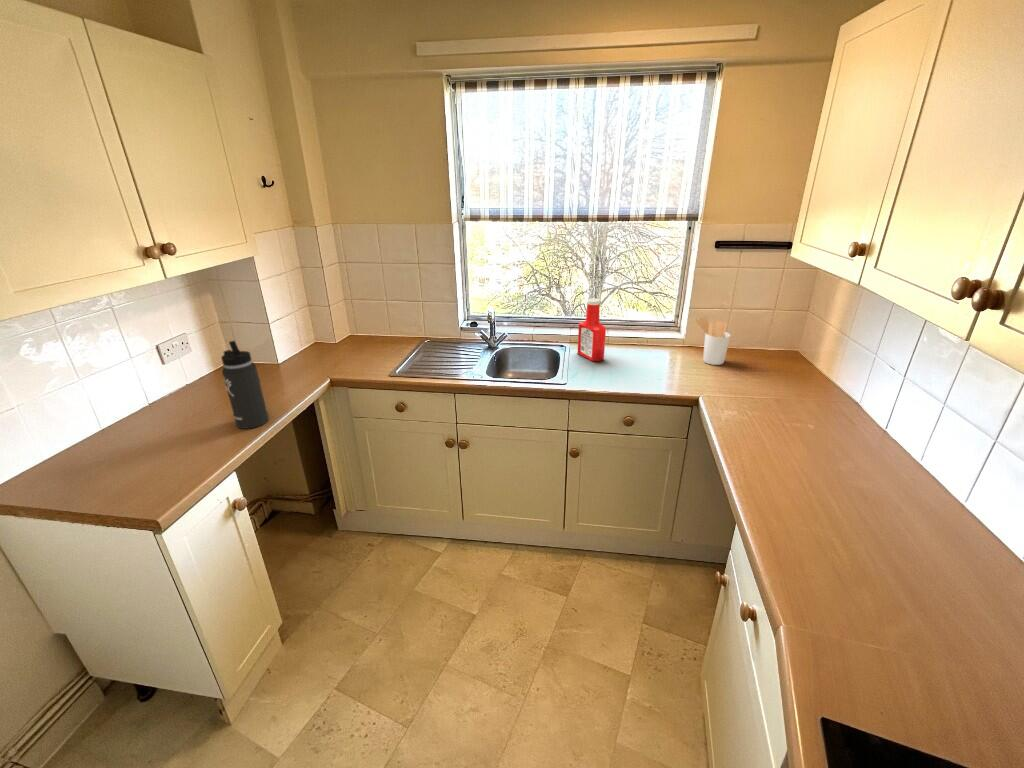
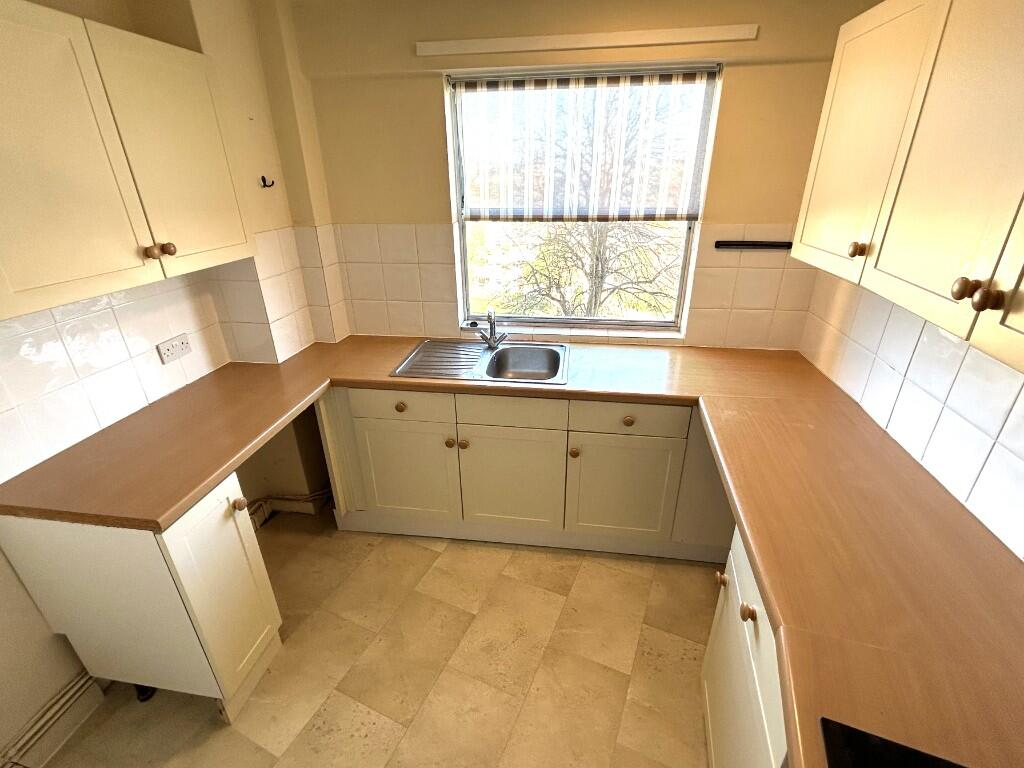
- soap bottle [577,298,607,362]
- utensil holder [694,316,732,366]
- thermos bottle [220,340,270,430]
